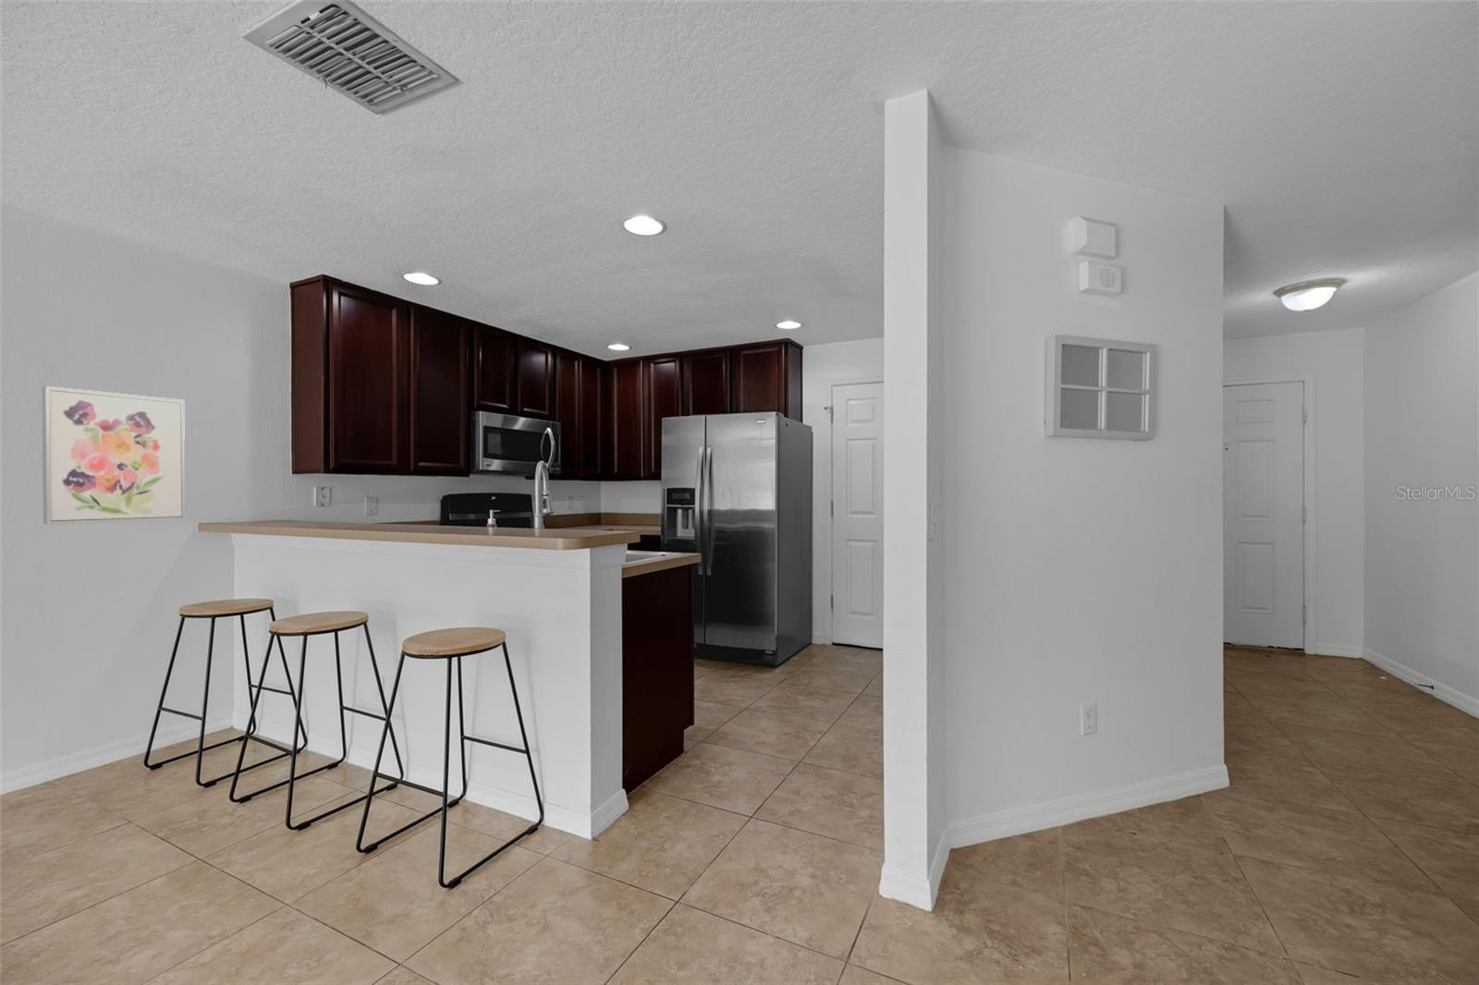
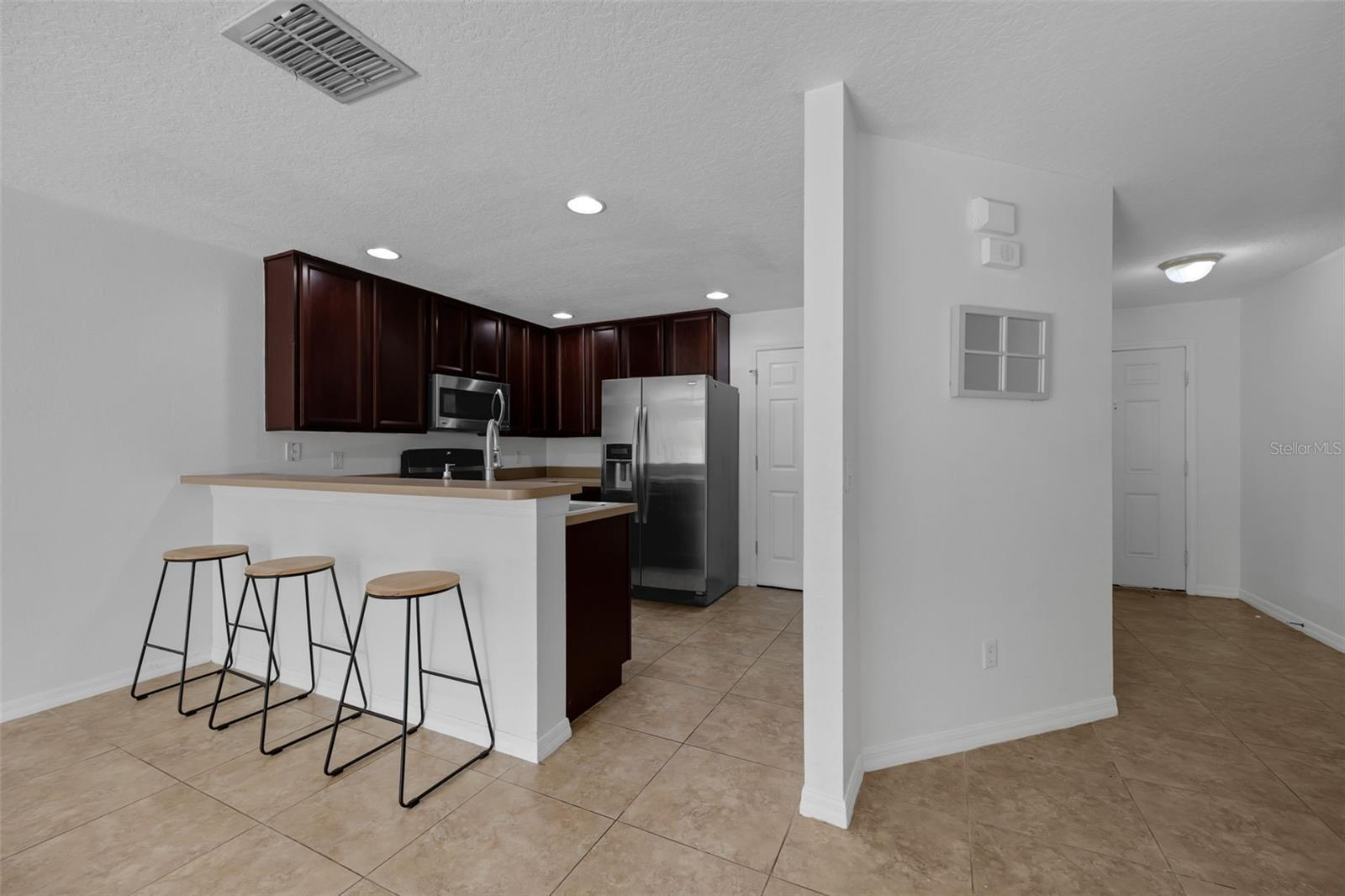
- wall art [42,385,186,525]
